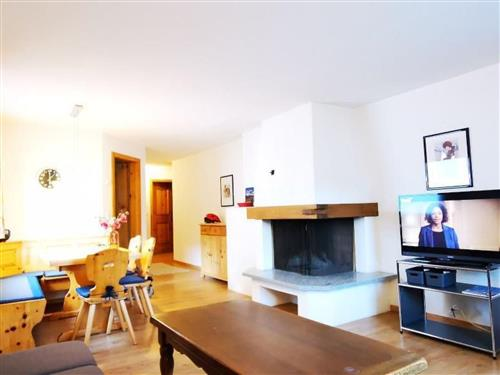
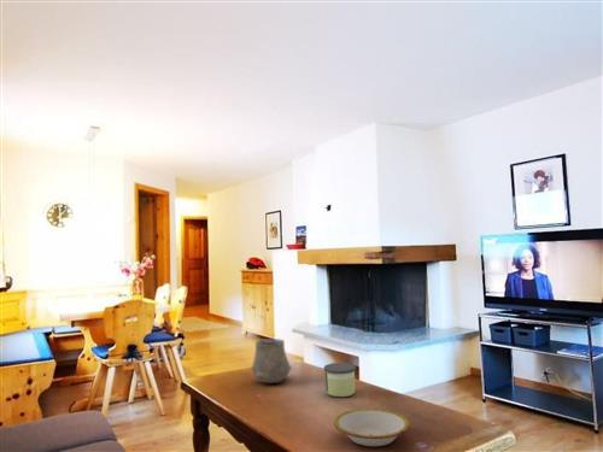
+ bowl [333,407,411,448]
+ candle [323,362,357,398]
+ ceramic cup [251,337,293,385]
